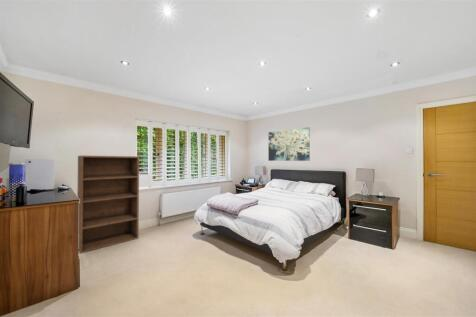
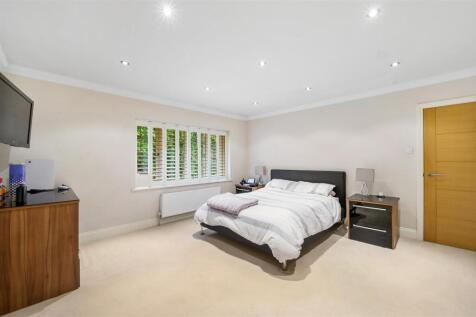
- wall art [267,126,311,162]
- bookshelf [76,155,140,254]
